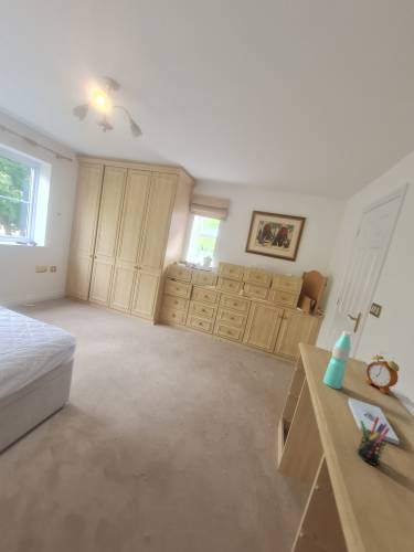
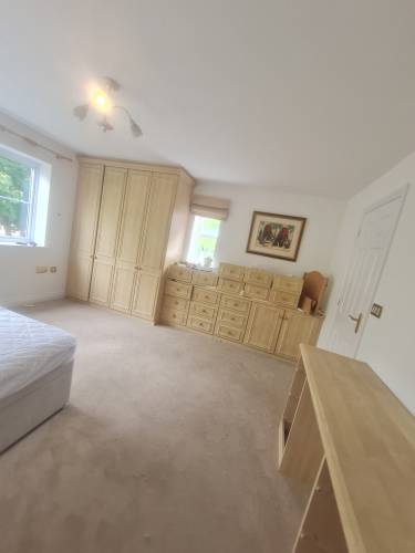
- pen holder [357,416,390,467]
- alarm clock [365,351,400,394]
- water bottle [322,330,352,390]
- notepad [347,396,401,446]
